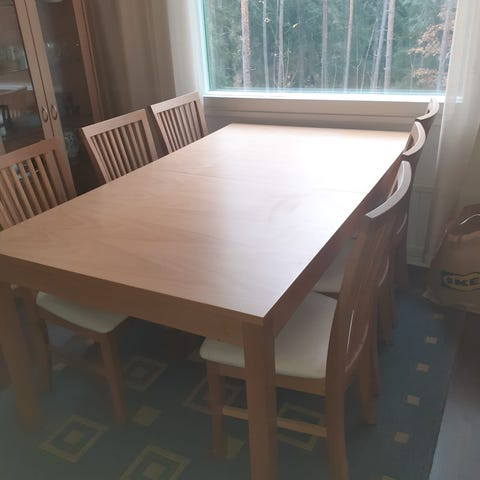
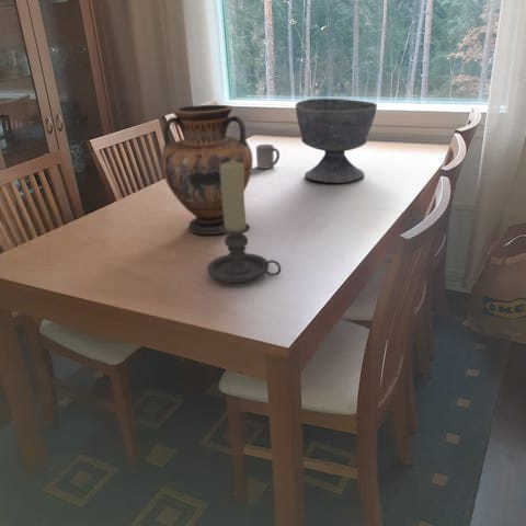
+ candle holder [206,162,282,284]
+ bowl [295,98,378,184]
+ vase [160,104,254,236]
+ cup [255,144,281,170]
